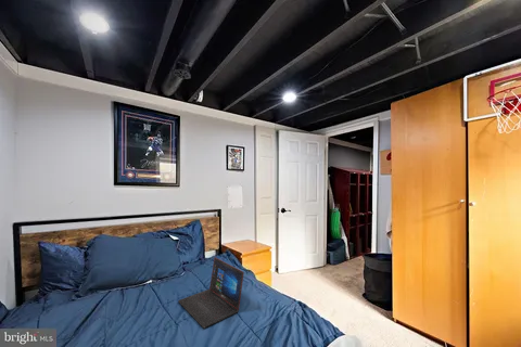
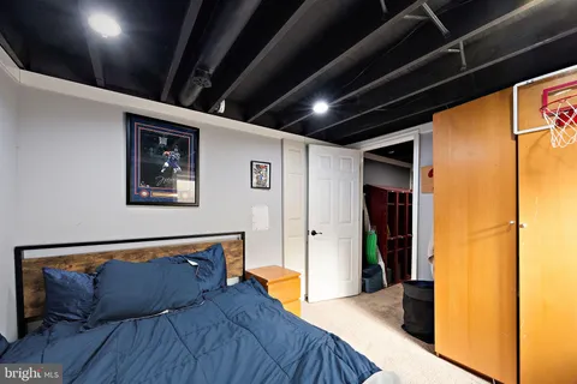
- laptop [177,256,245,329]
